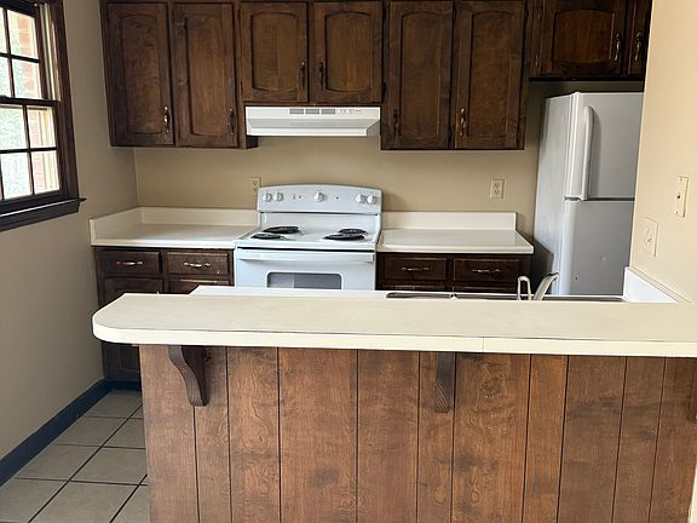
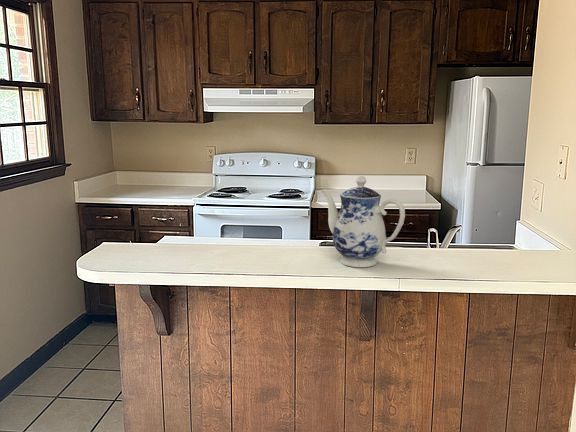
+ teapot [320,175,406,268]
